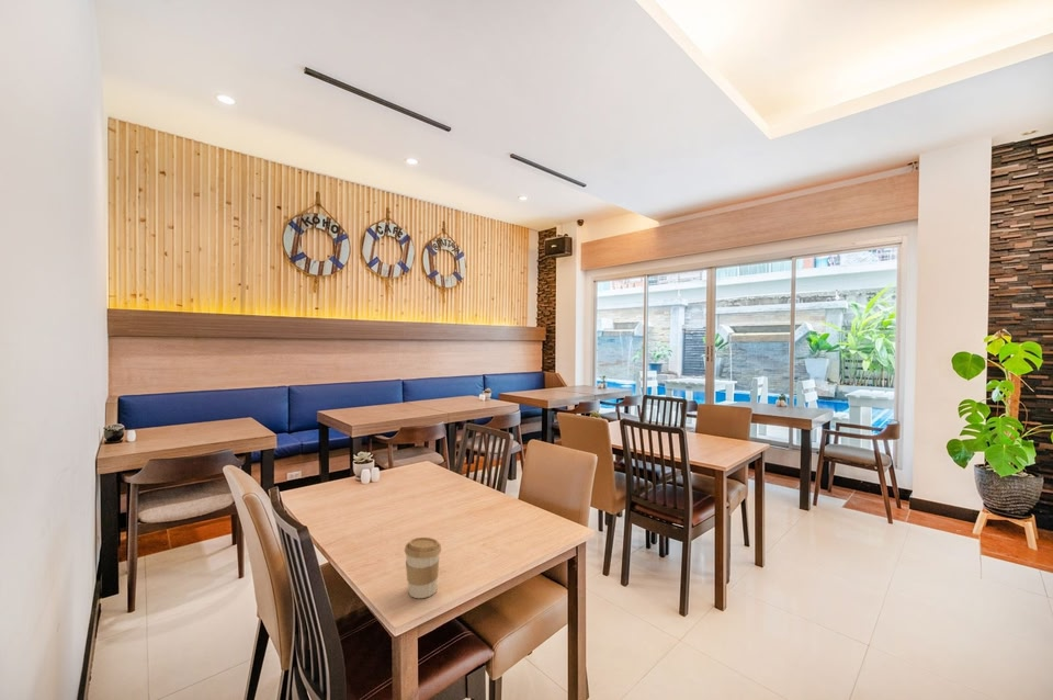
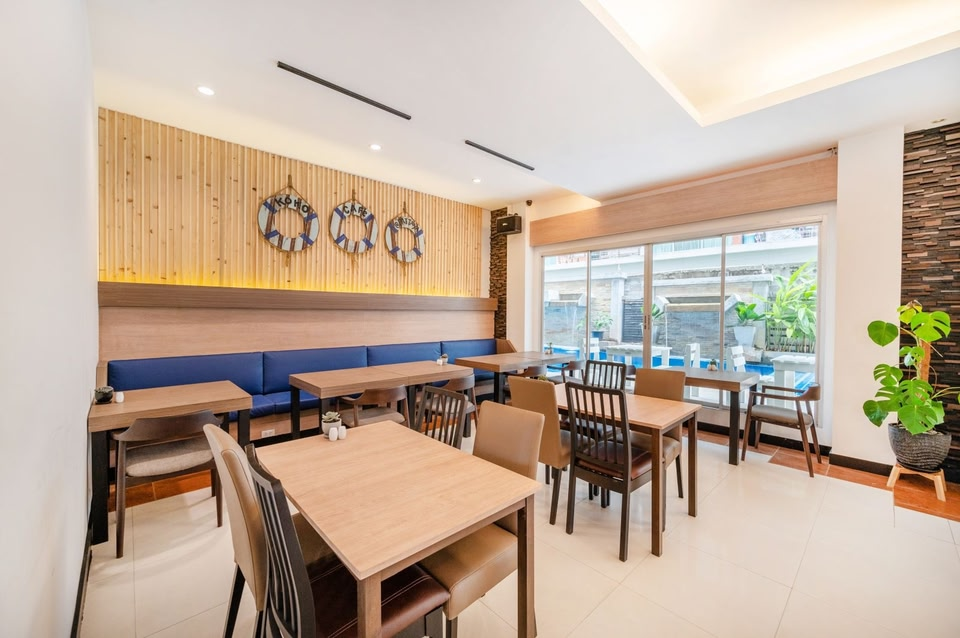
- coffee cup [404,537,442,599]
